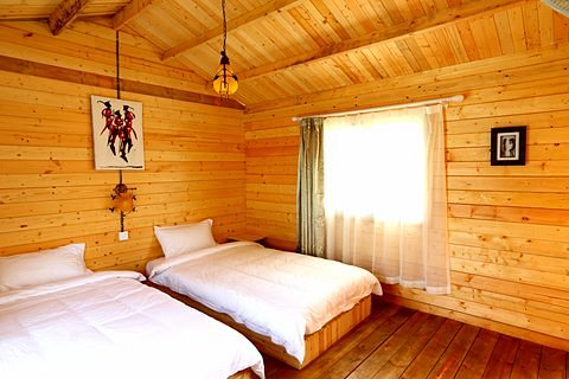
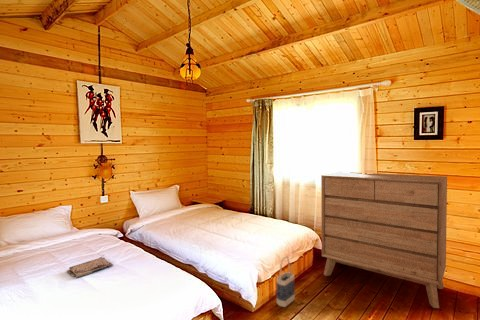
+ bag [275,255,296,308]
+ dresser [320,171,448,309]
+ tray [66,254,114,279]
